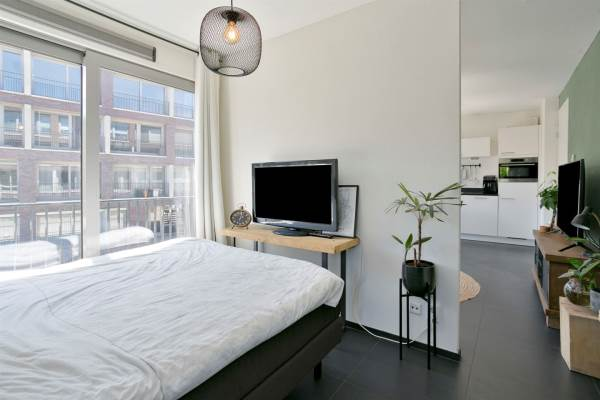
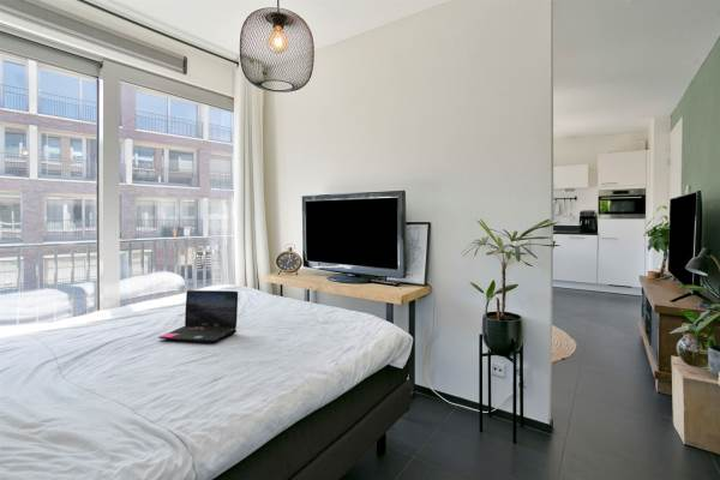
+ laptop [157,289,239,343]
